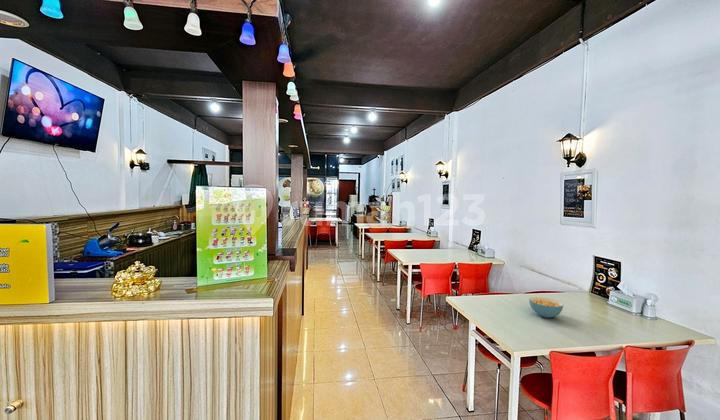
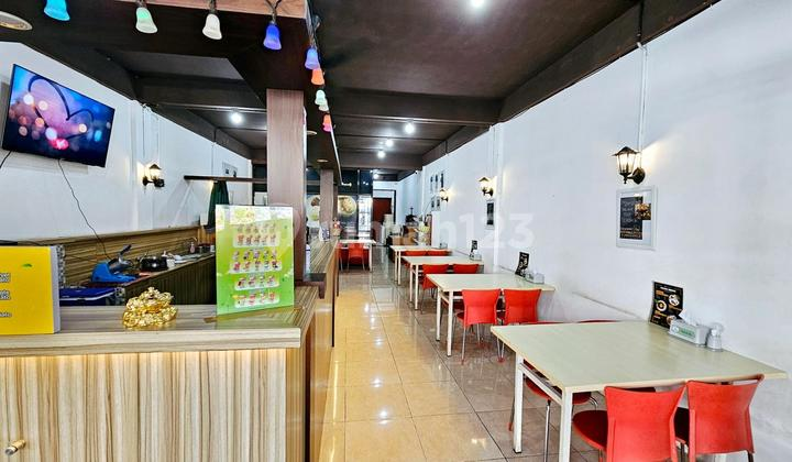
- cereal bowl [528,296,565,319]
